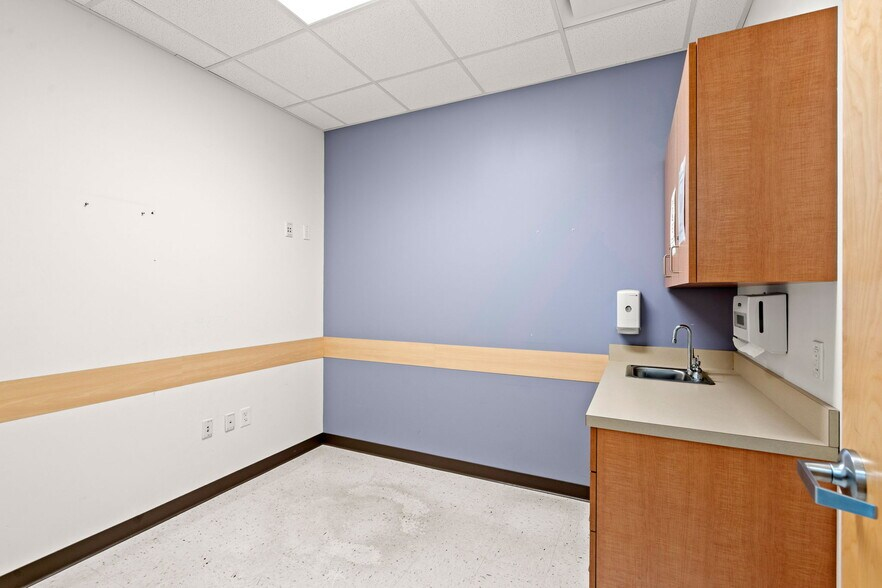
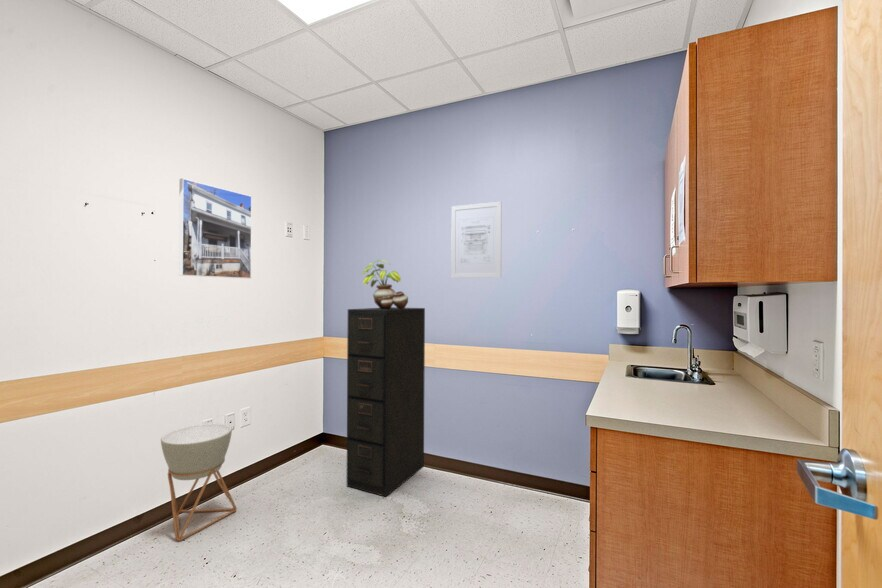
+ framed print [178,177,253,280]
+ wall art [450,201,503,279]
+ filing cabinet [346,306,426,498]
+ planter [160,422,238,542]
+ potted plant [360,259,409,309]
